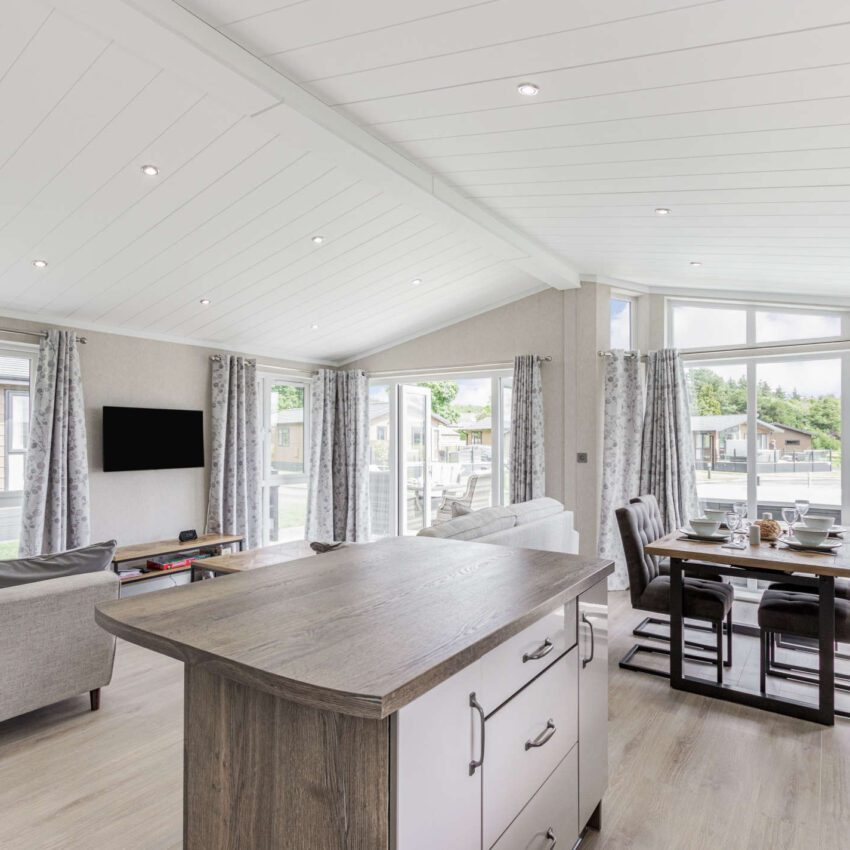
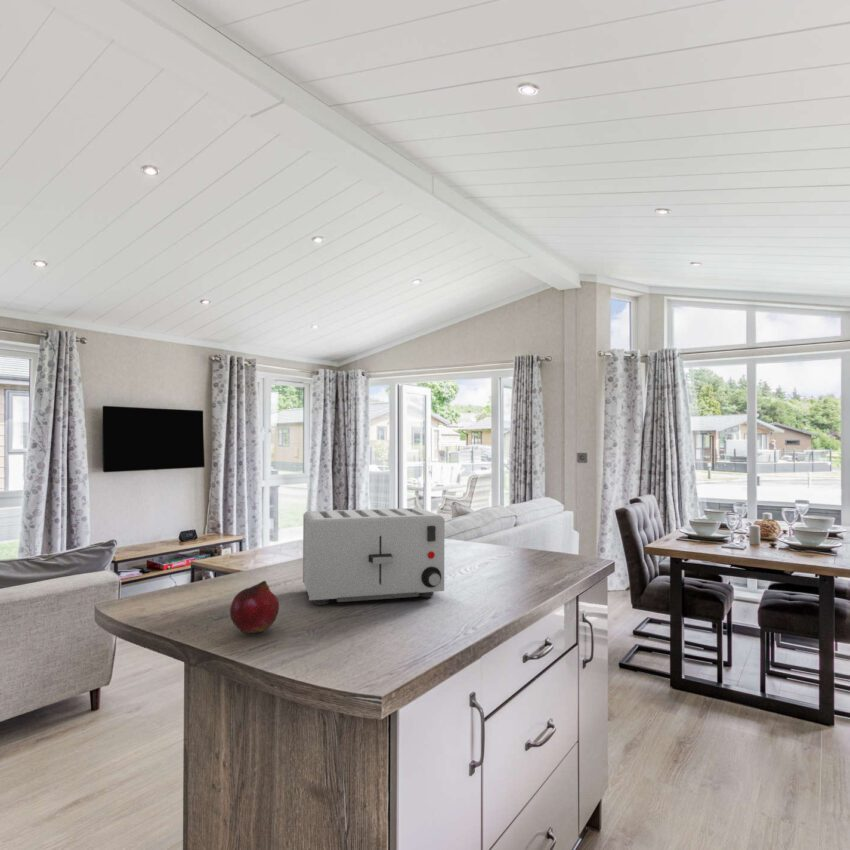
+ fruit [229,580,280,634]
+ toaster [302,507,445,606]
